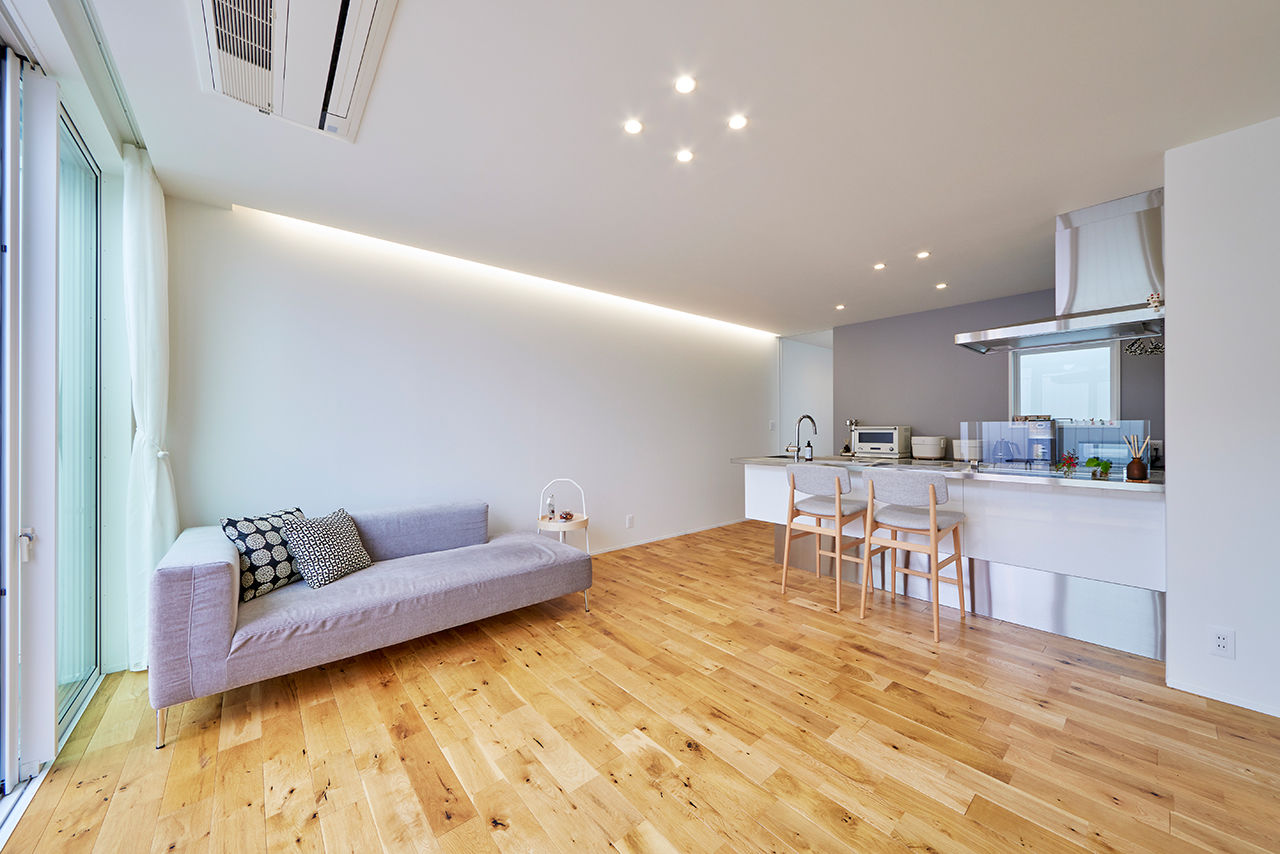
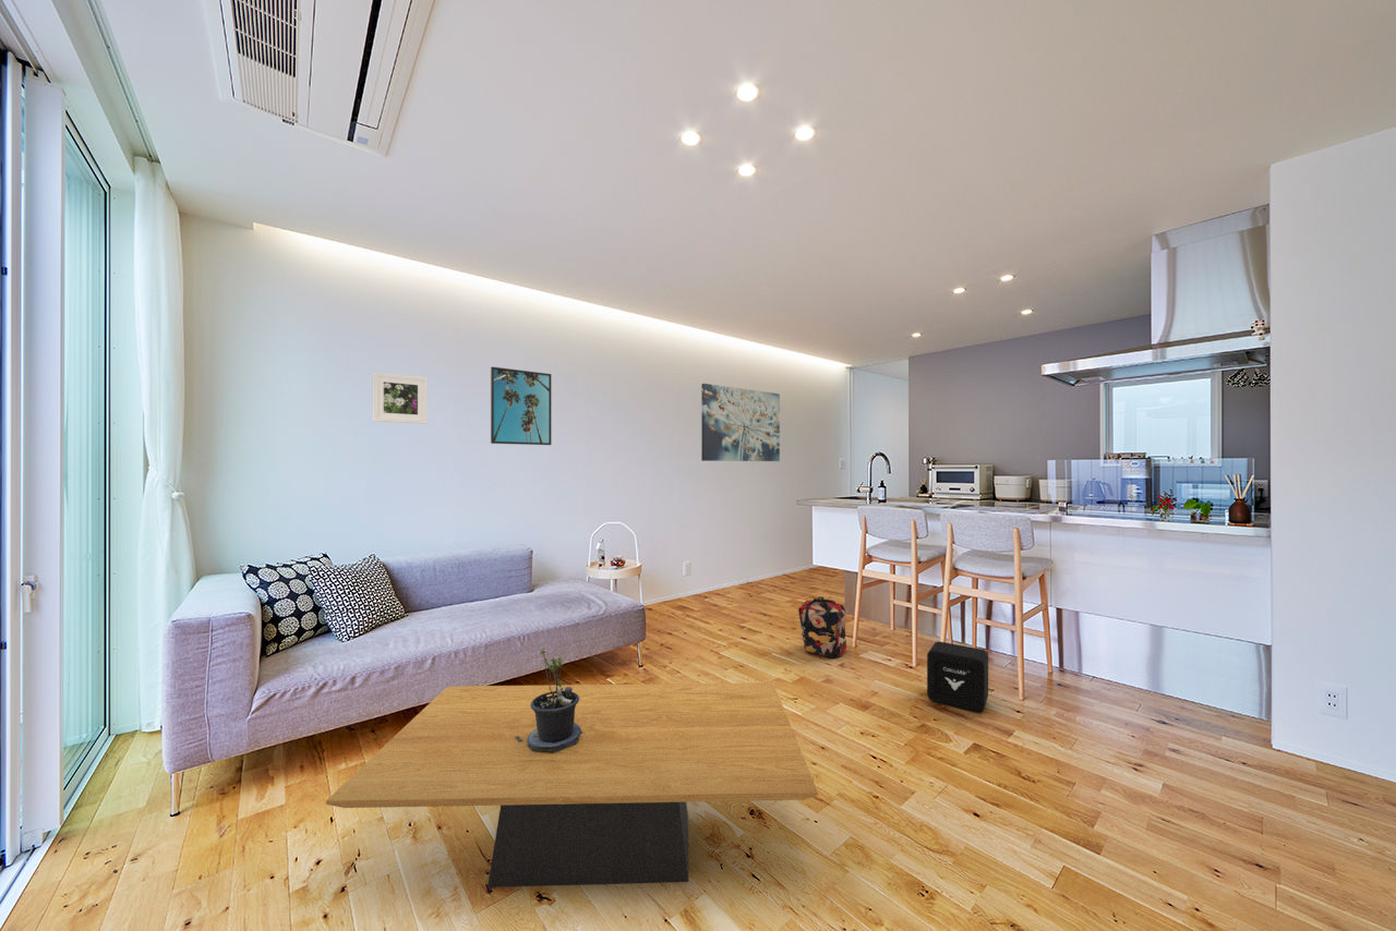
+ coffee table [325,681,819,888]
+ air purifier [926,640,989,713]
+ potted plant [515,646,582,753]
+ wall art [700,383,781,462]
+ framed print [490,365,552,446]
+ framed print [372,371,429,425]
+ backpack [797,595,847,660]
